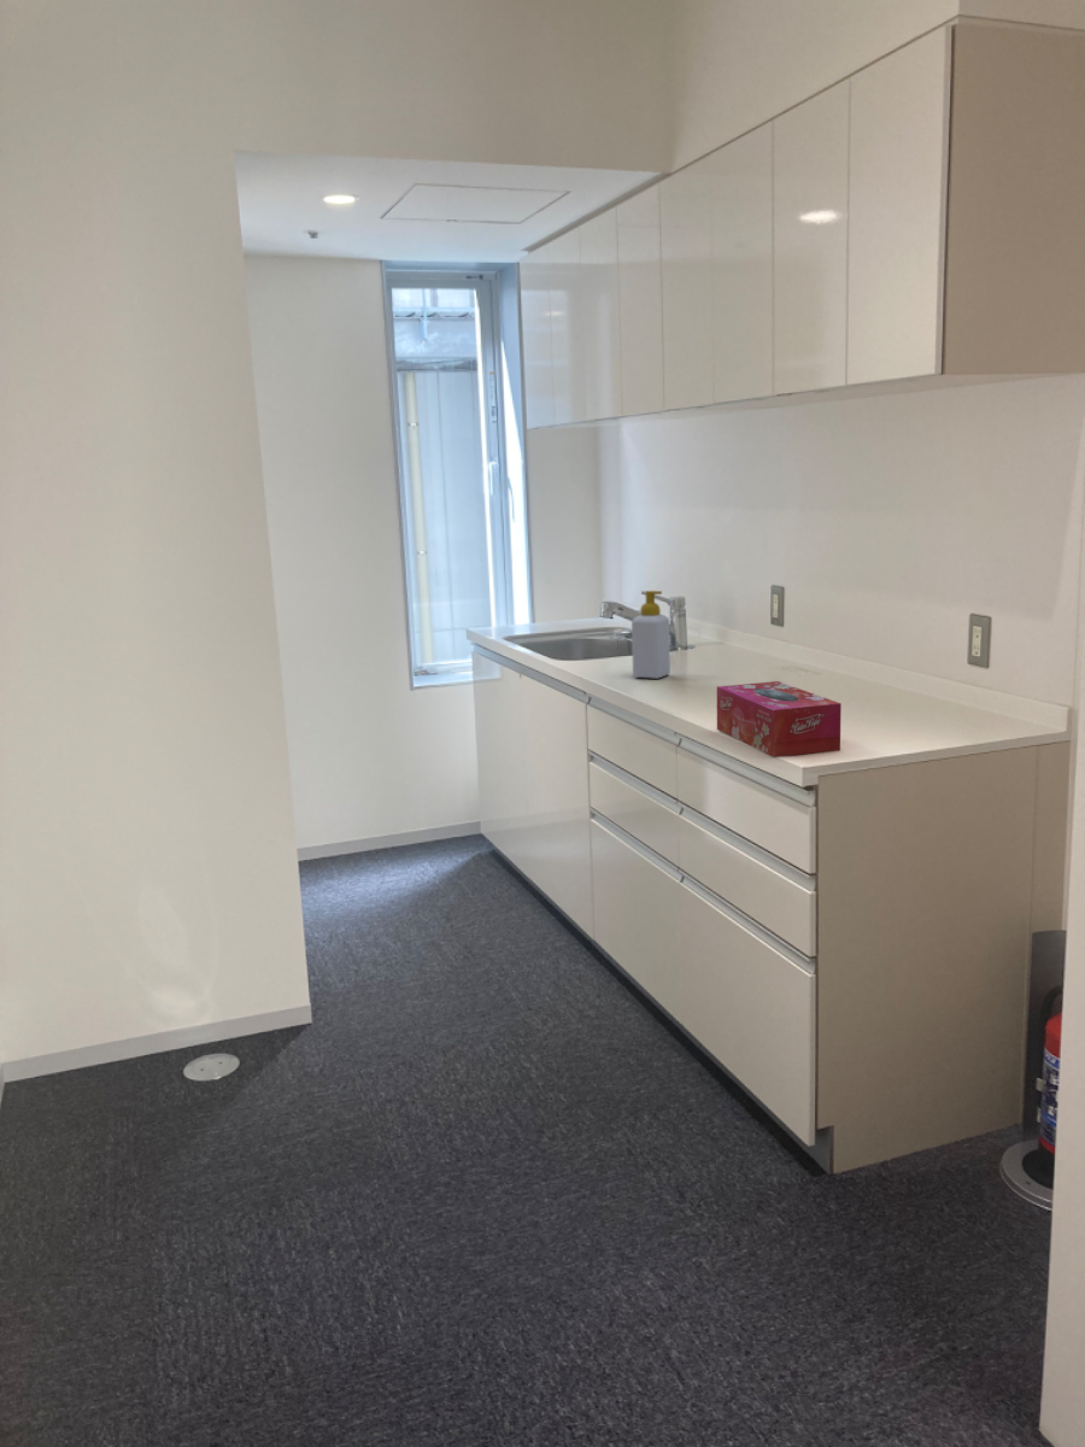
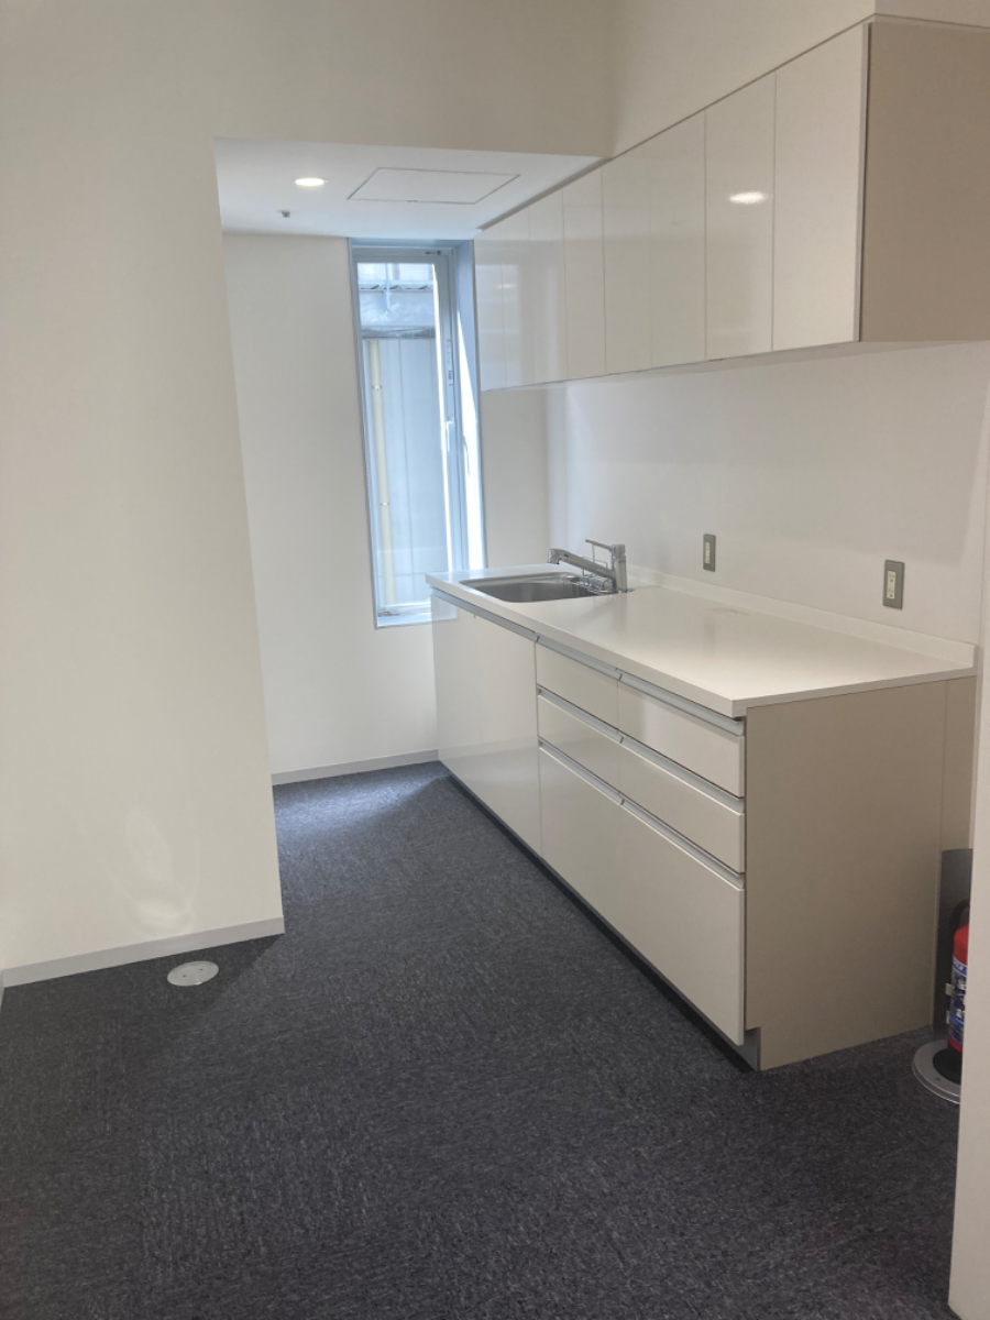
- tissue box [716,680,843,758]
- soap bottle [631,590,671,680]
